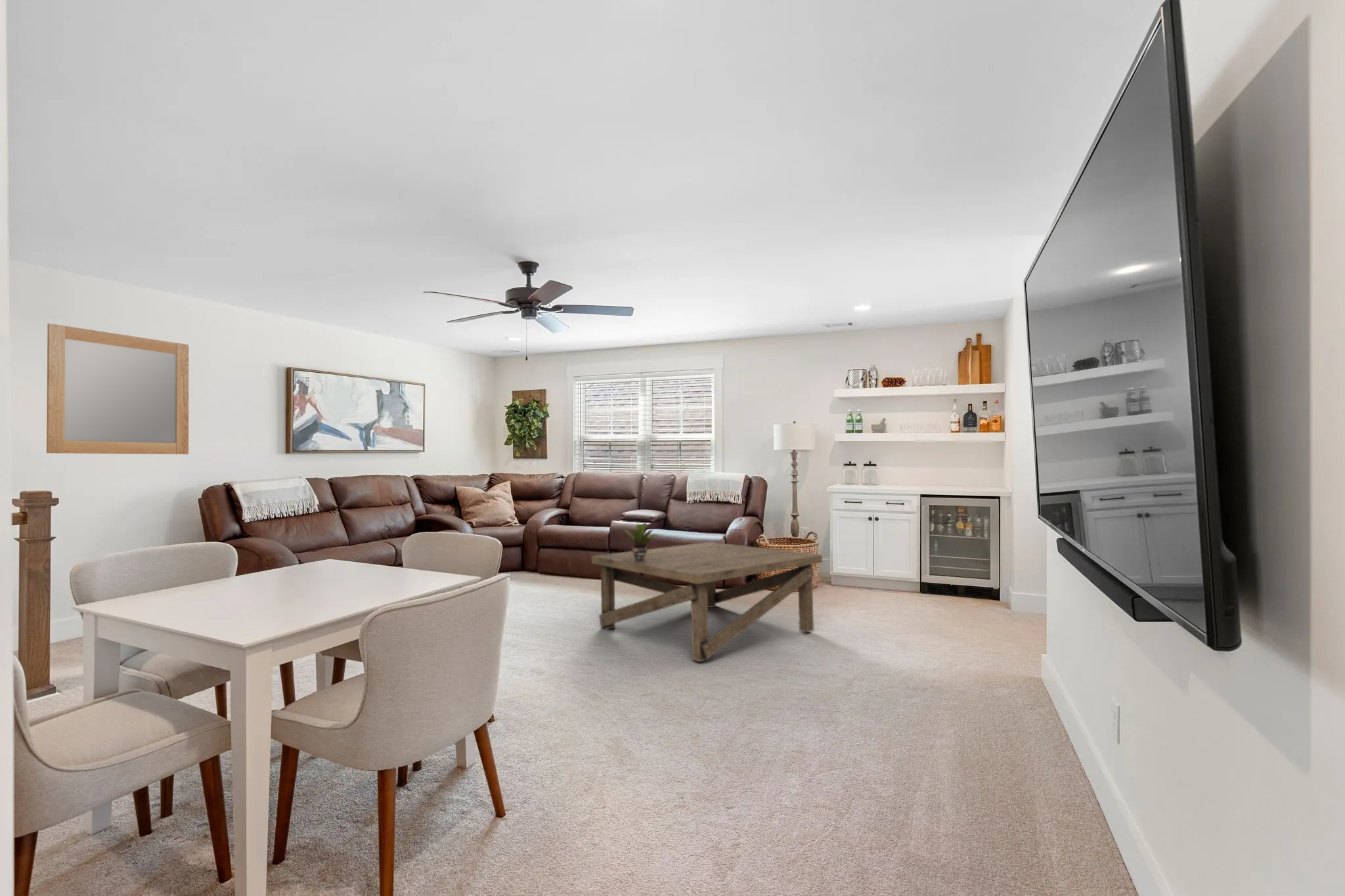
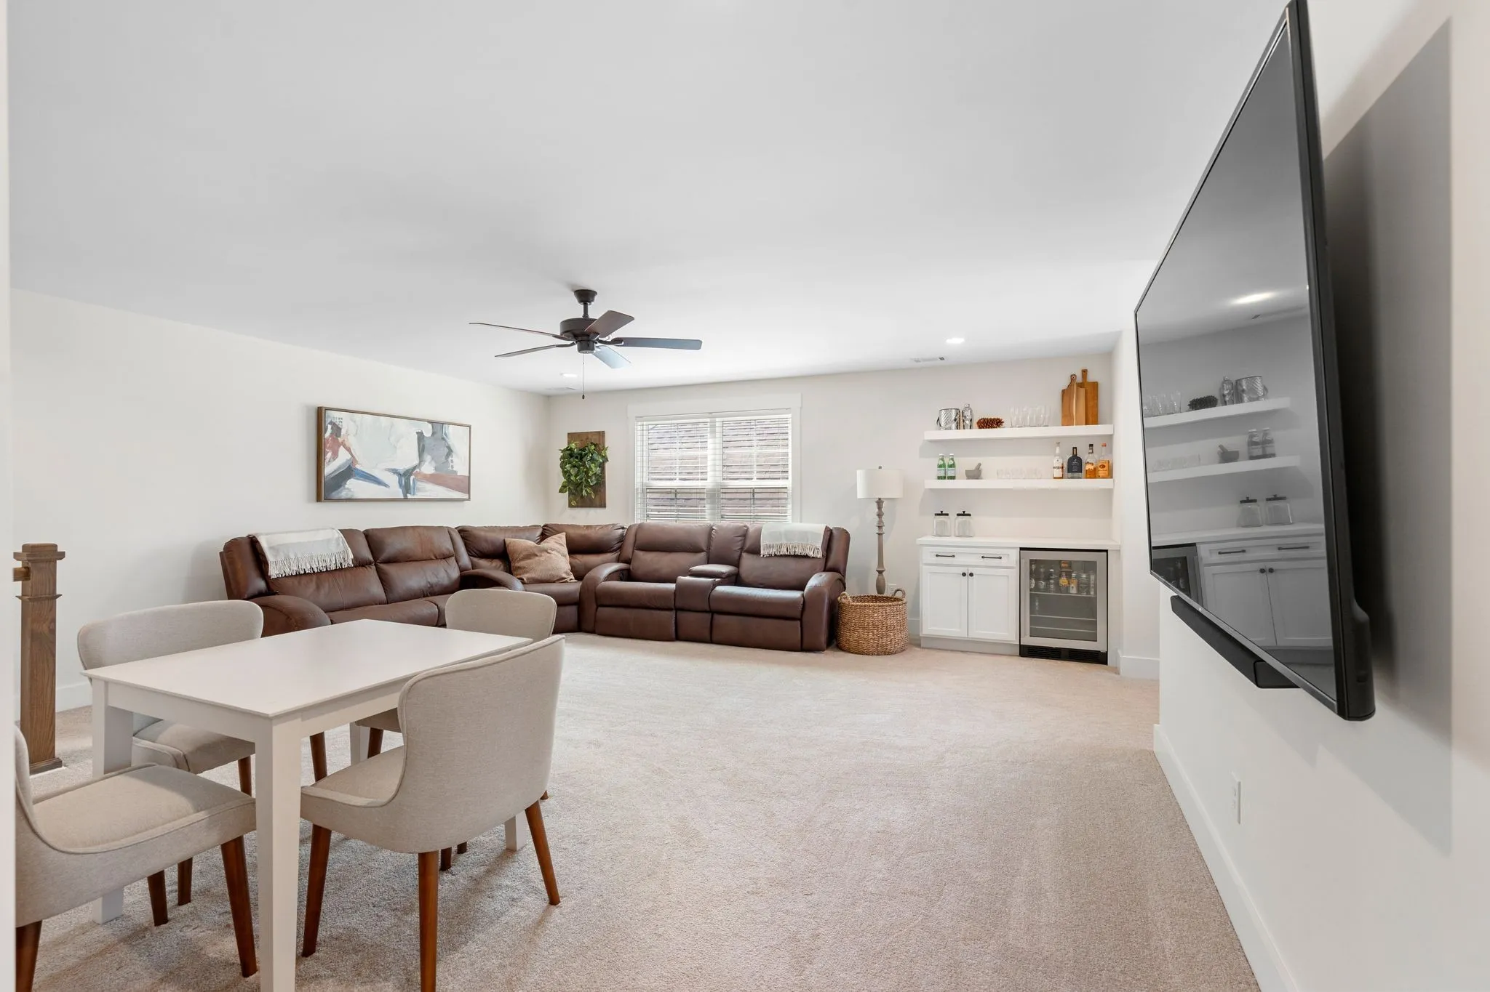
- potted plant [621,524,659,561]
- coffee table [591,542,823,662]
- home mirror [46,323,189,455]
